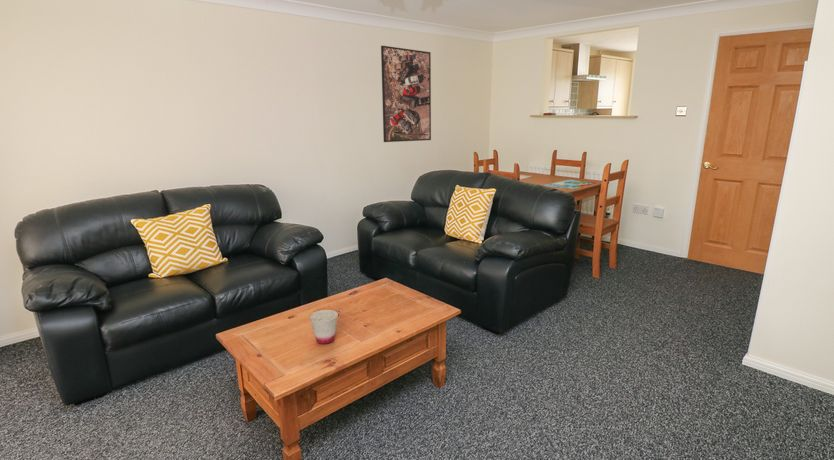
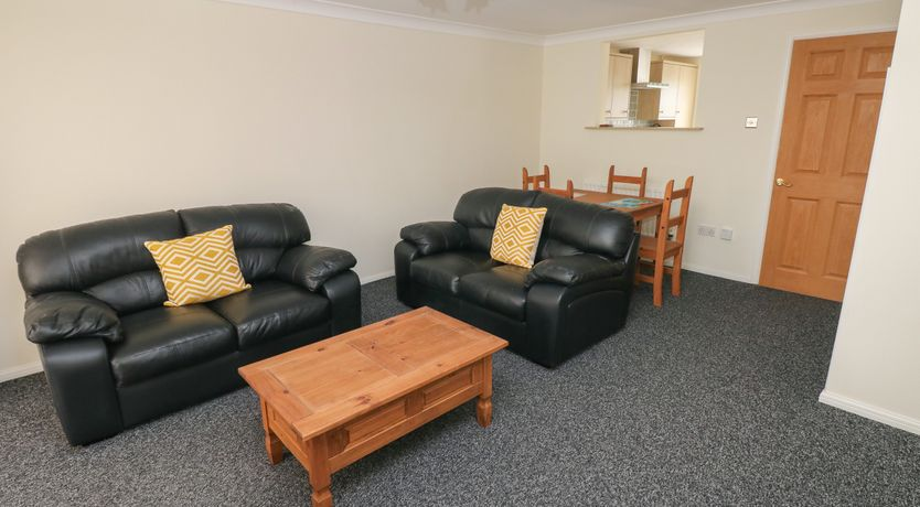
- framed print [380,45,432,143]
- cup [309,309,339,345]
